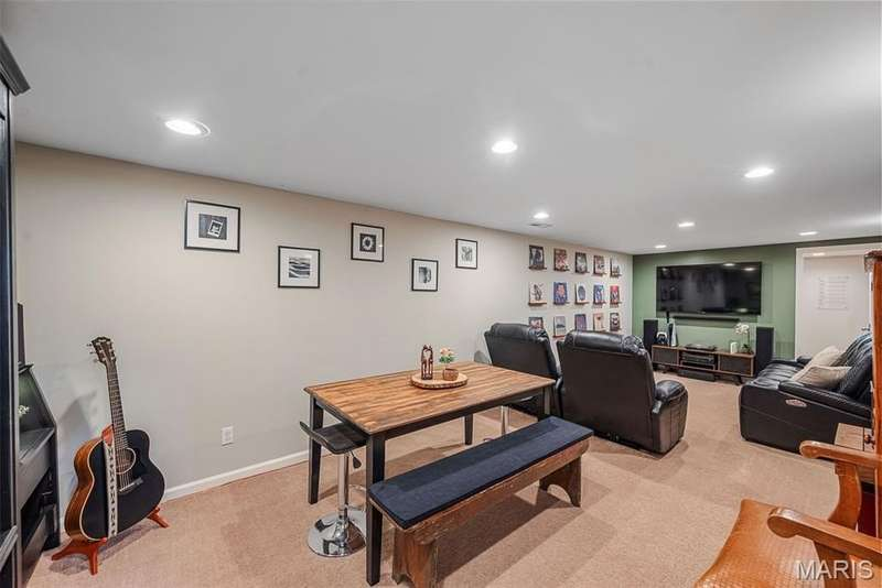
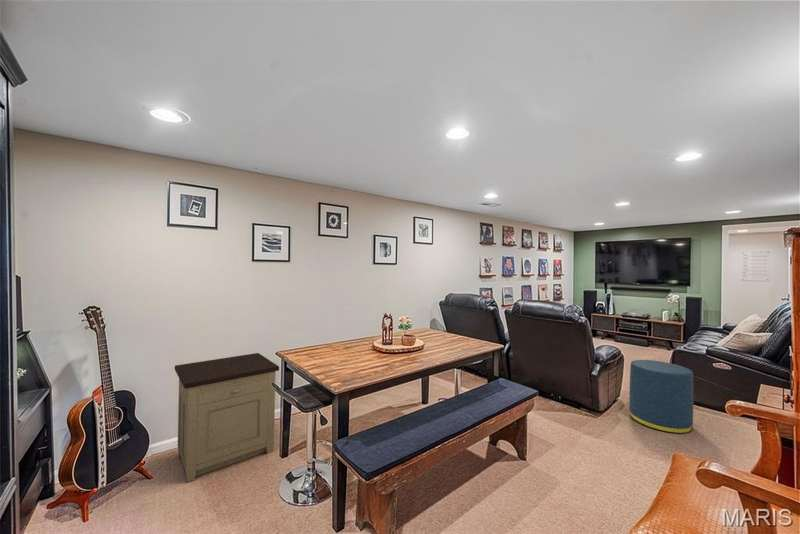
+ ottoman [628,359,694,434]
+ nightstand [174,352,280,483]
